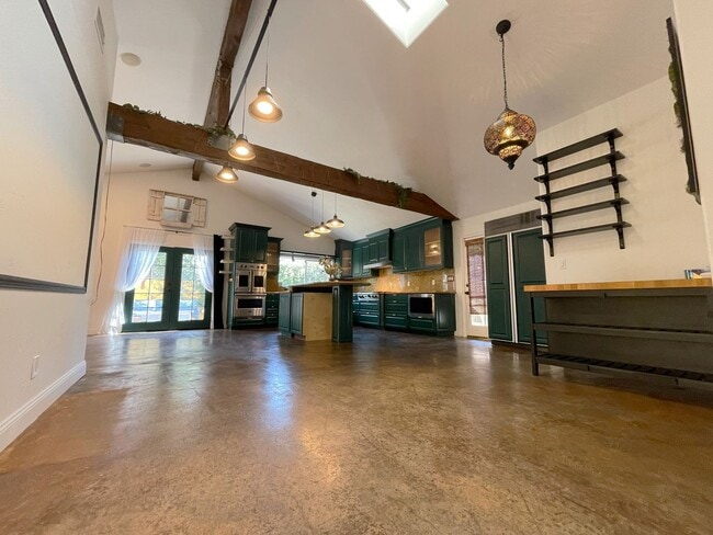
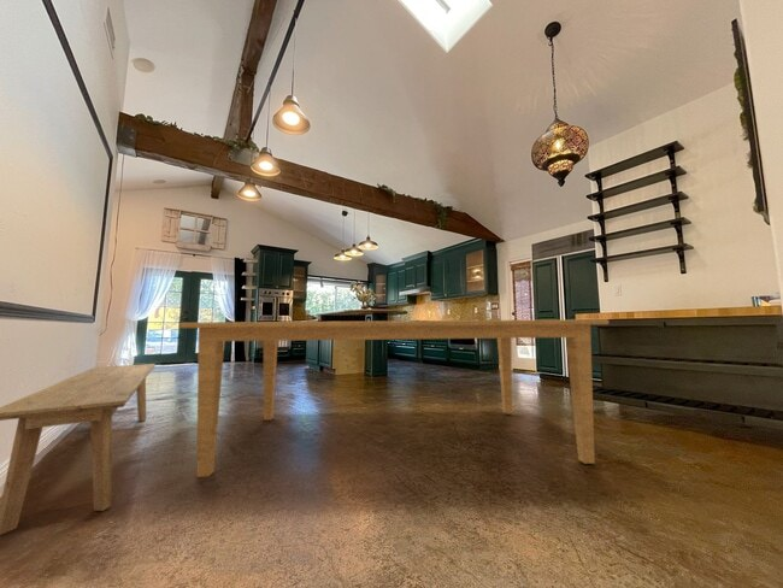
+ bench [0,363,157,536]
+ dining table [178,318,611,478]
